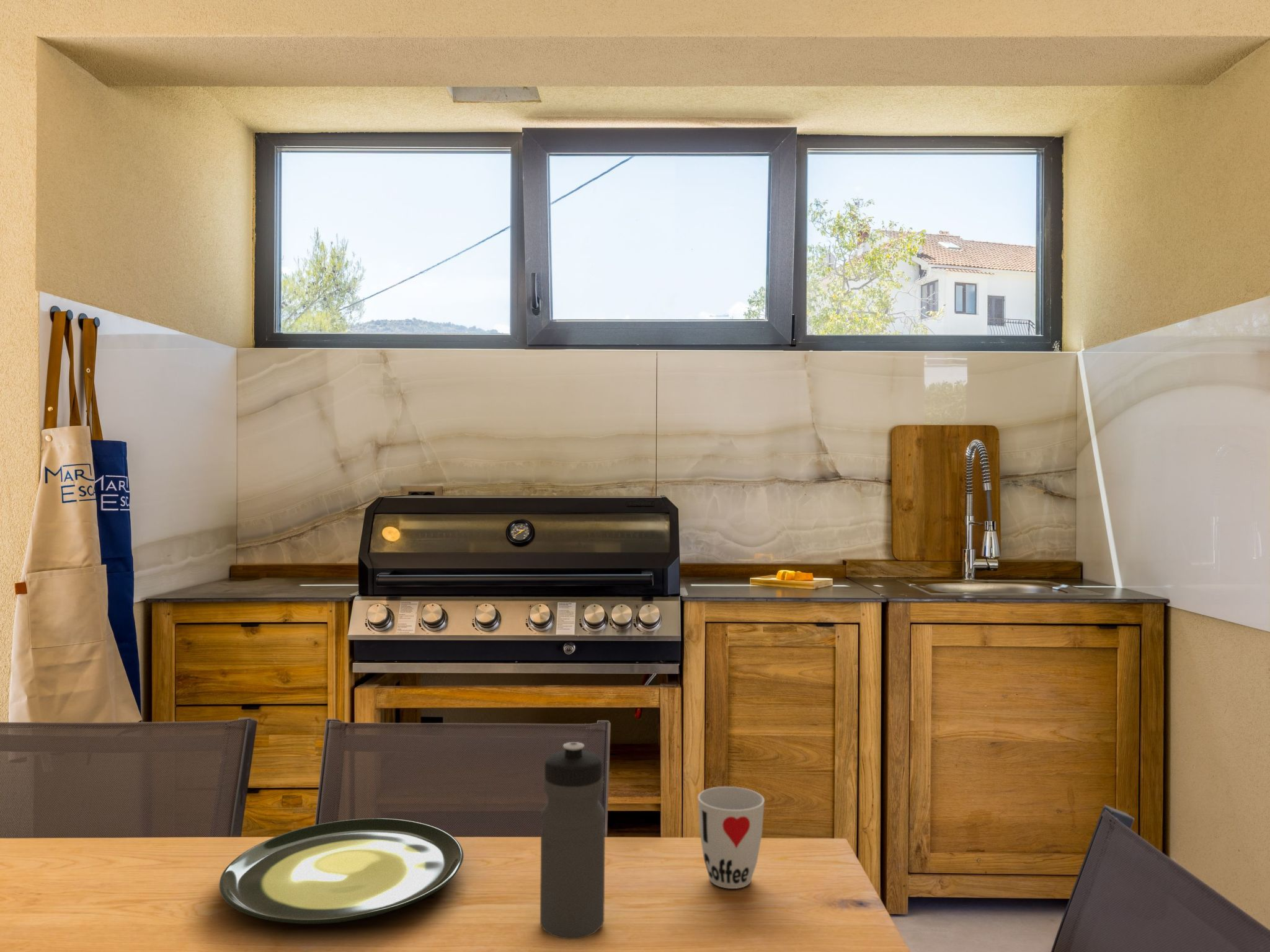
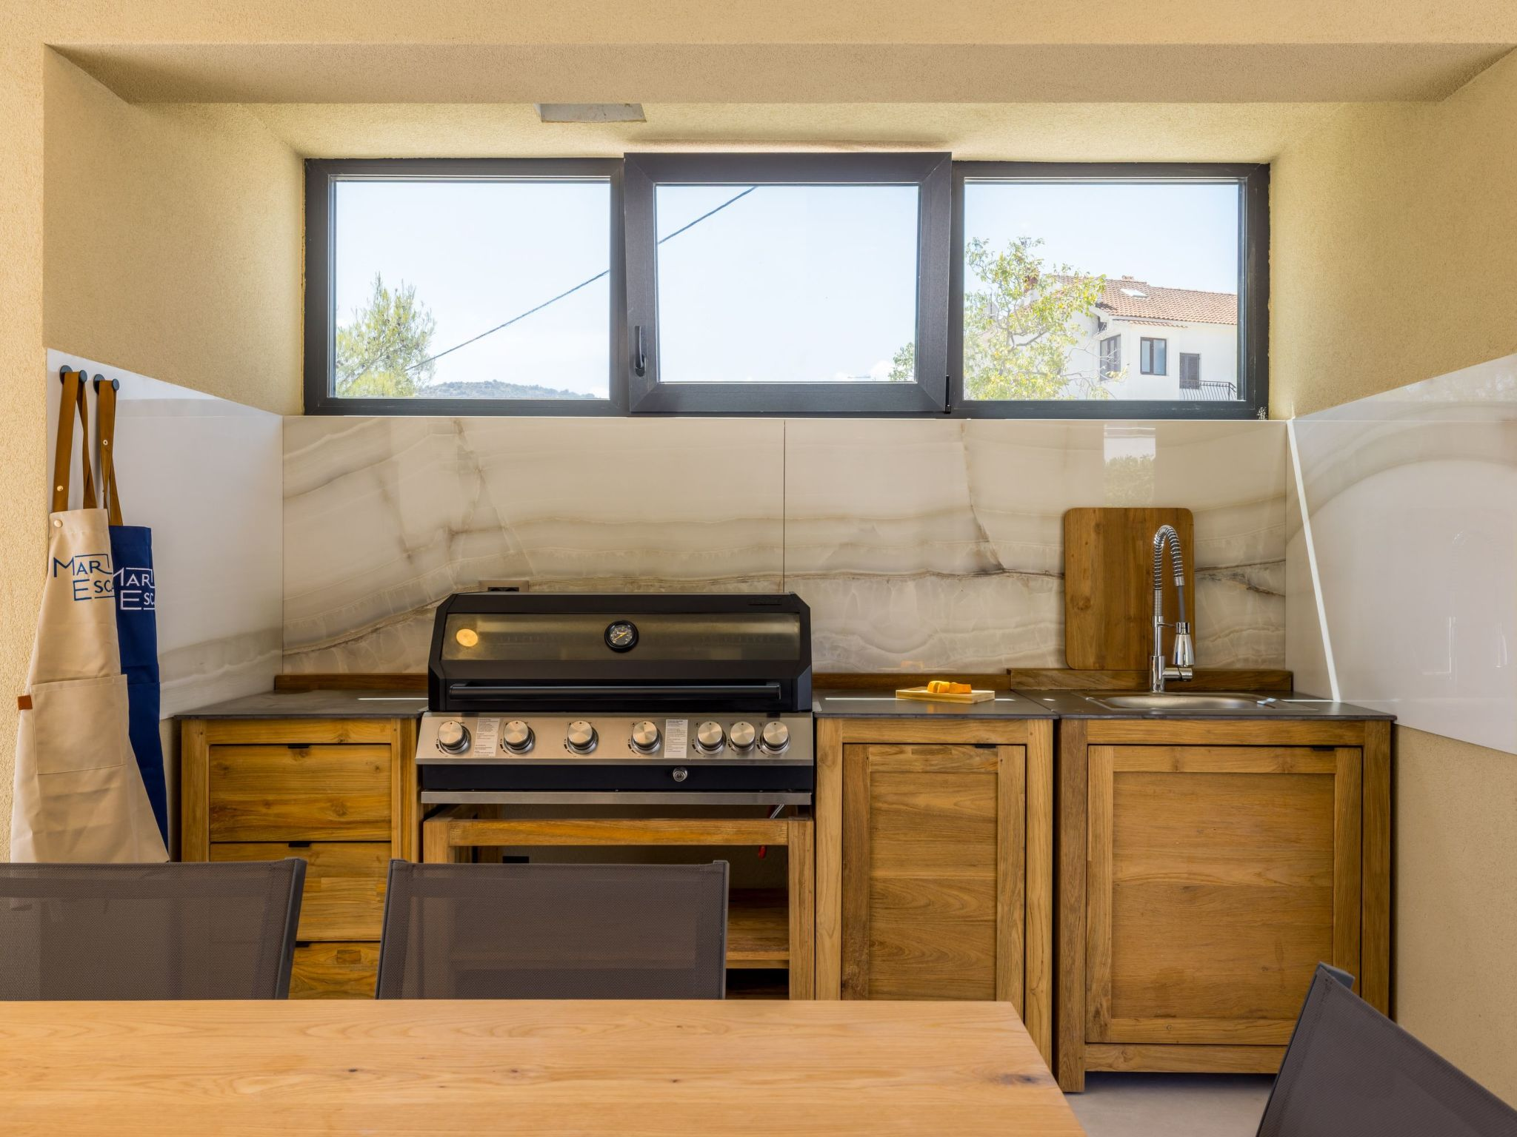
- plate [219,818,464,924]
- cup [697,786,765,889]
- water bottle [540,741,606,940]
